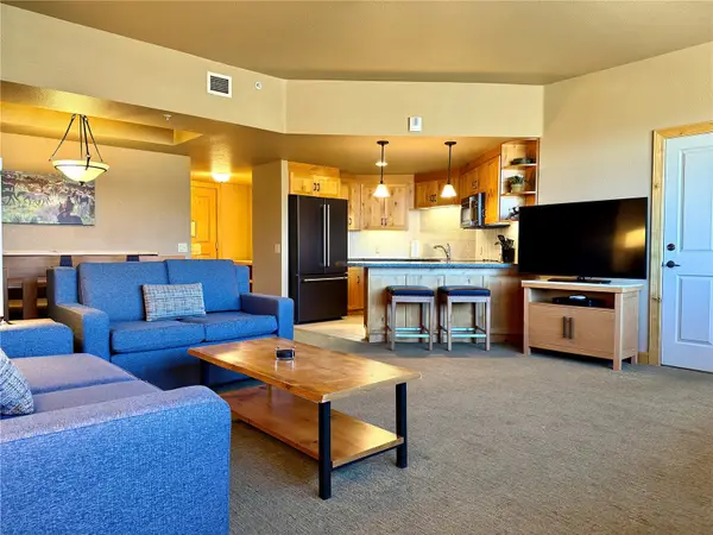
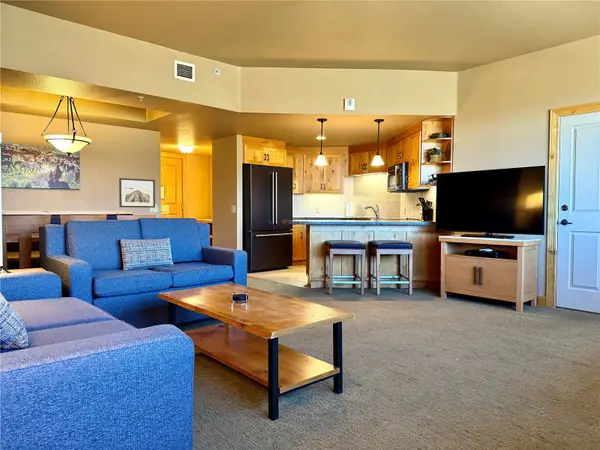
+ wall art [118,177,156,209]
